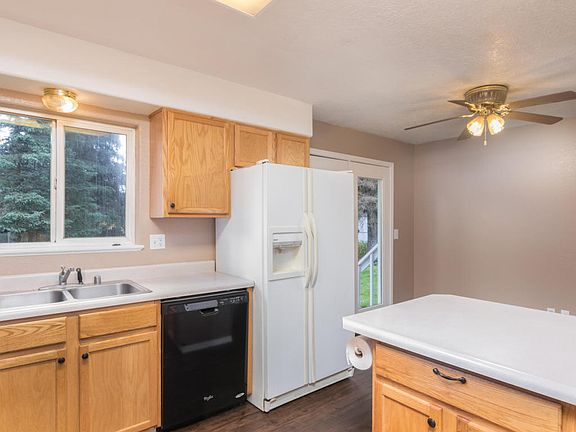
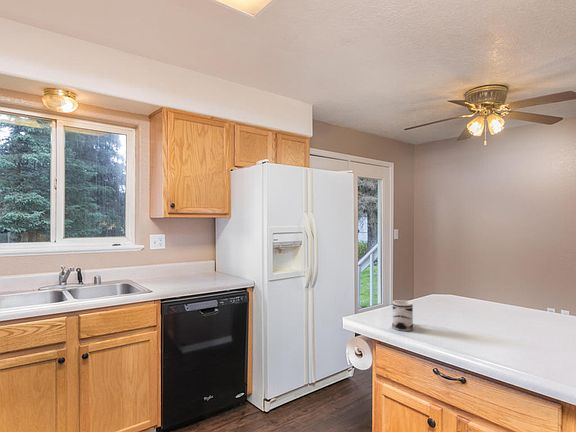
+ mug [391,299,415,332]
